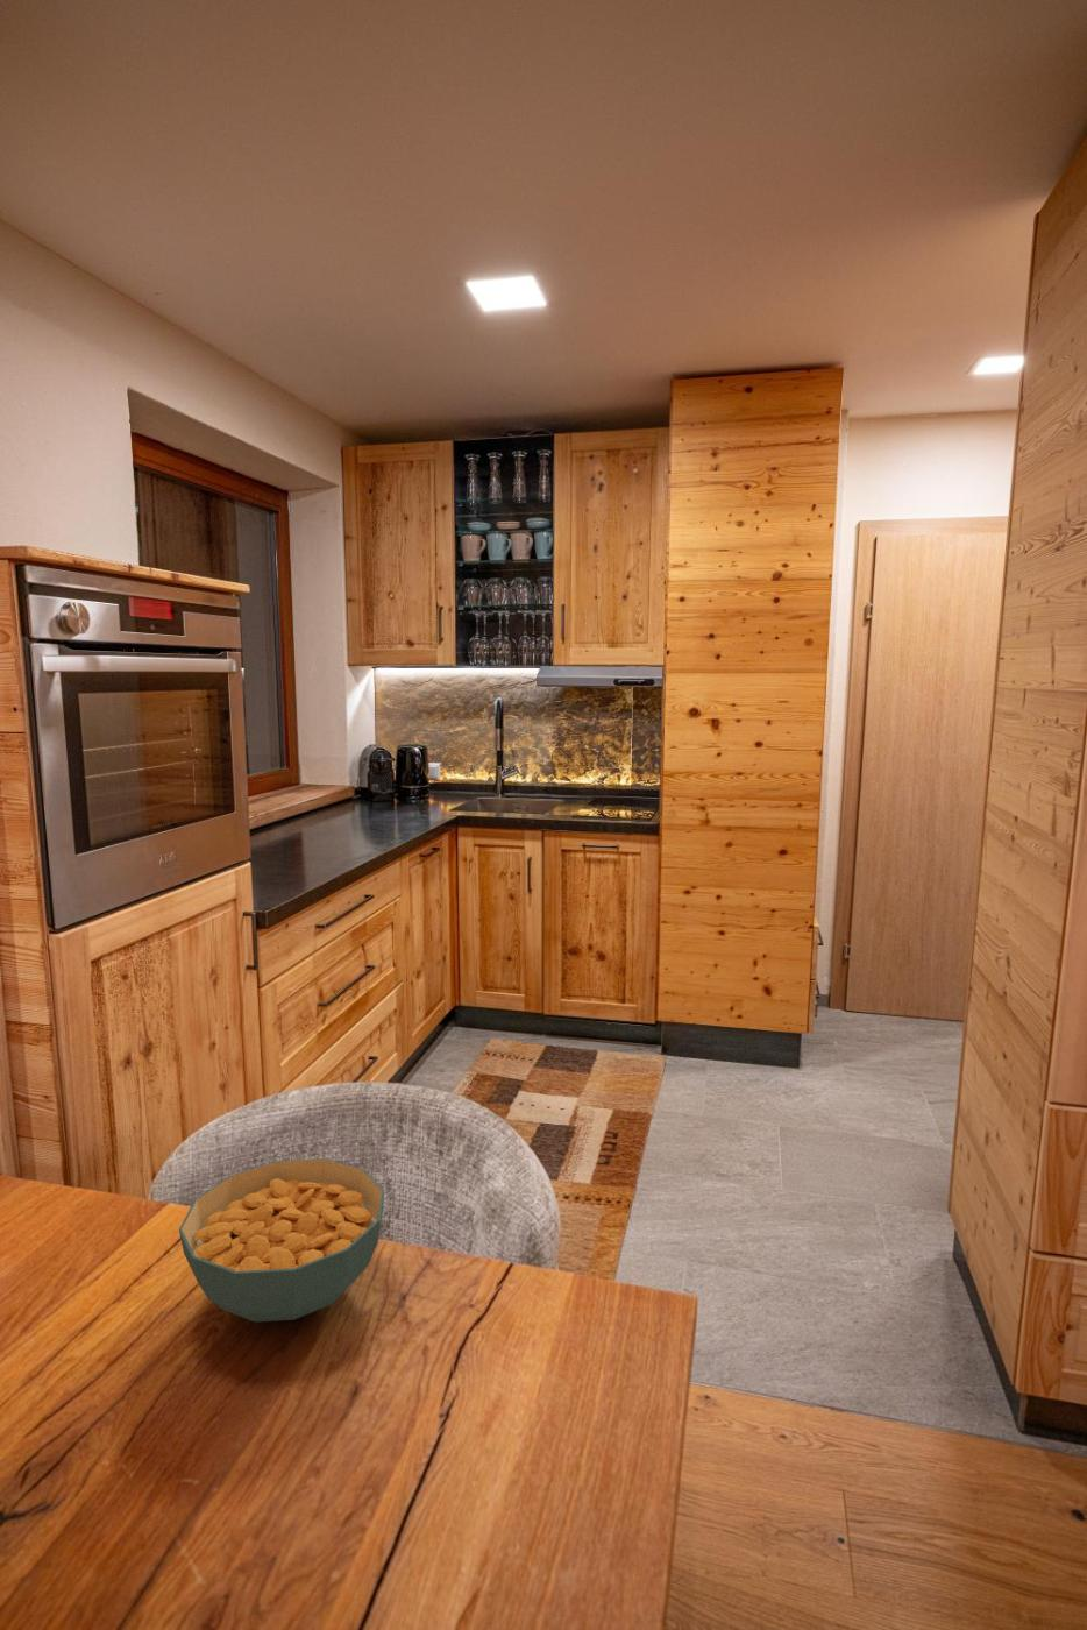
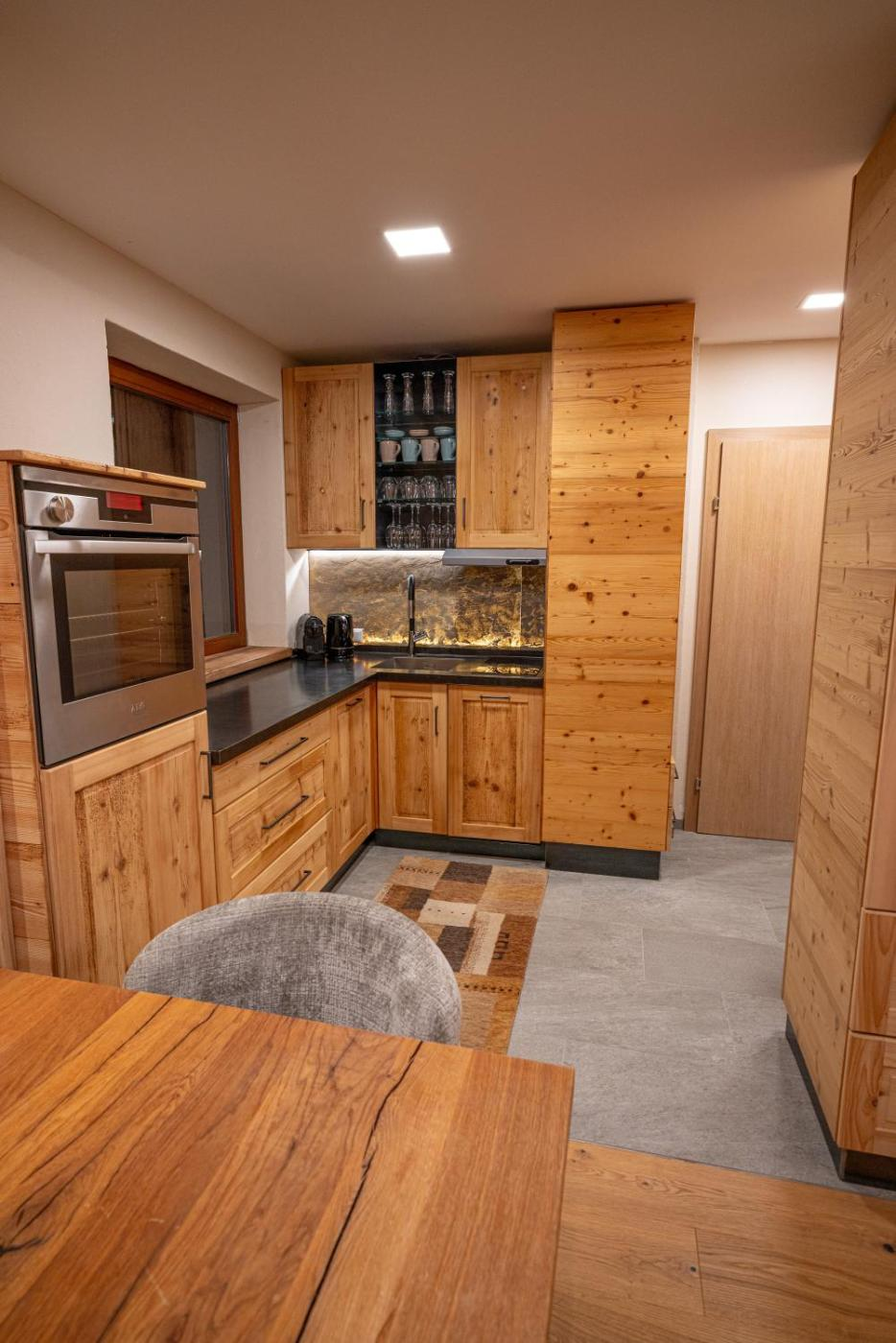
- cereal bowl [178,1158,386,1323]
